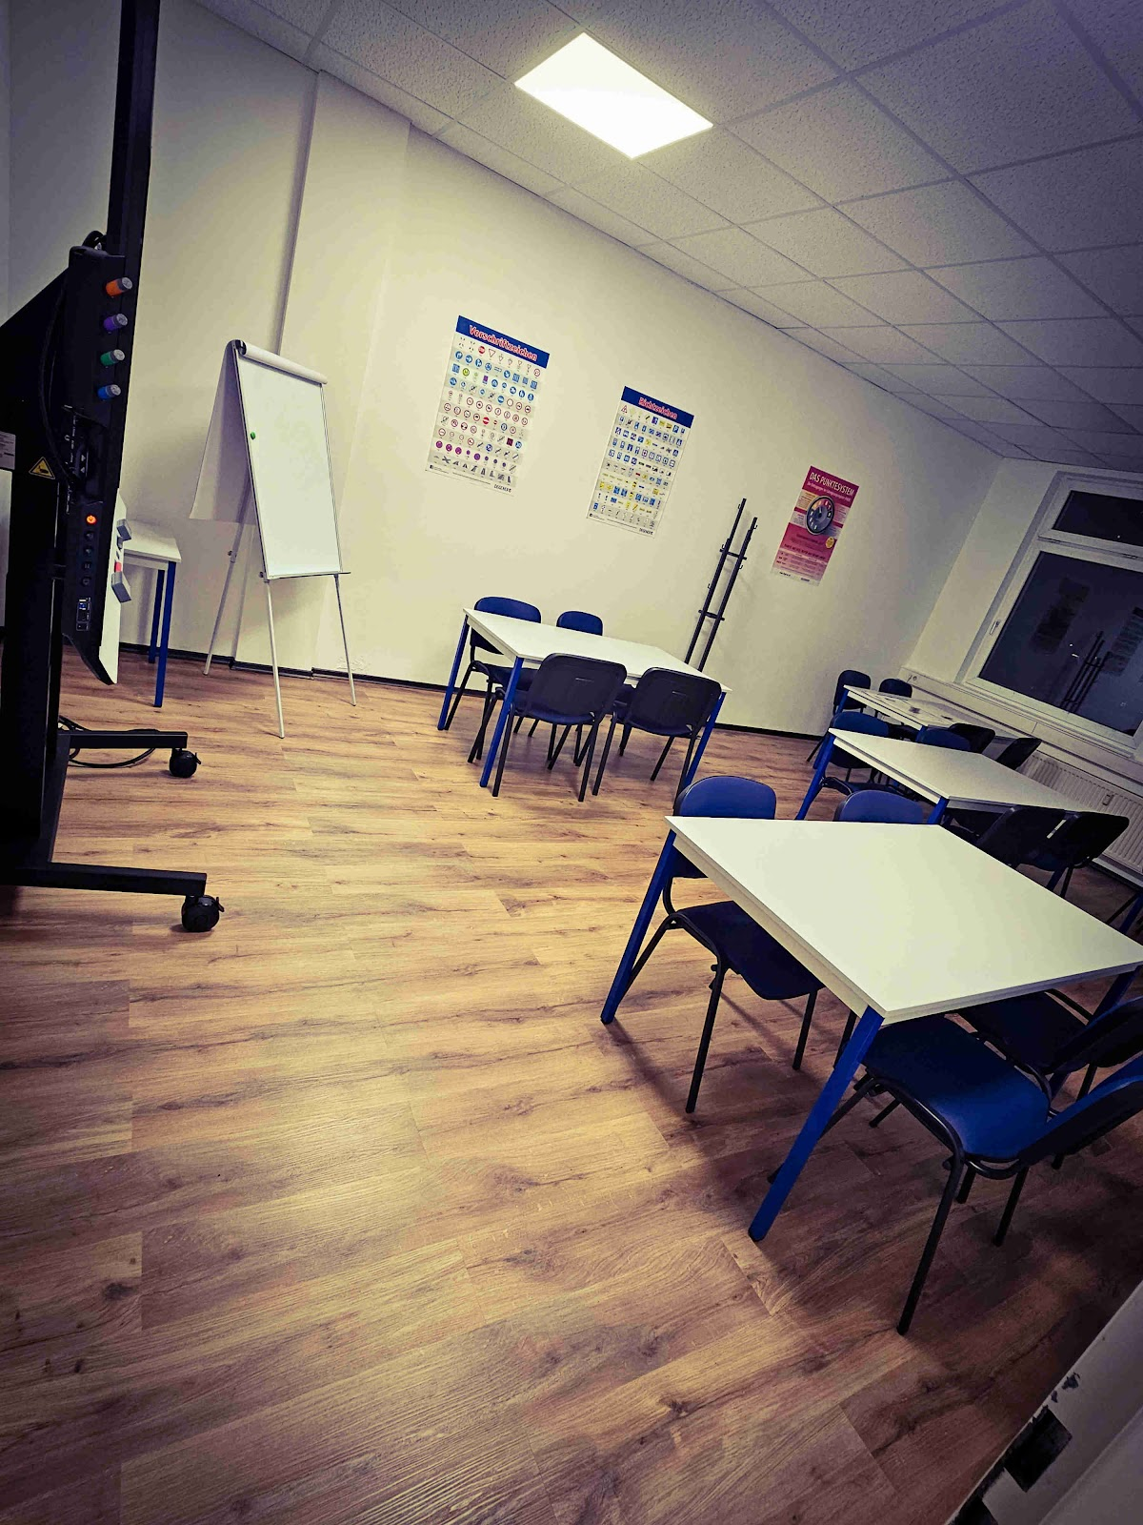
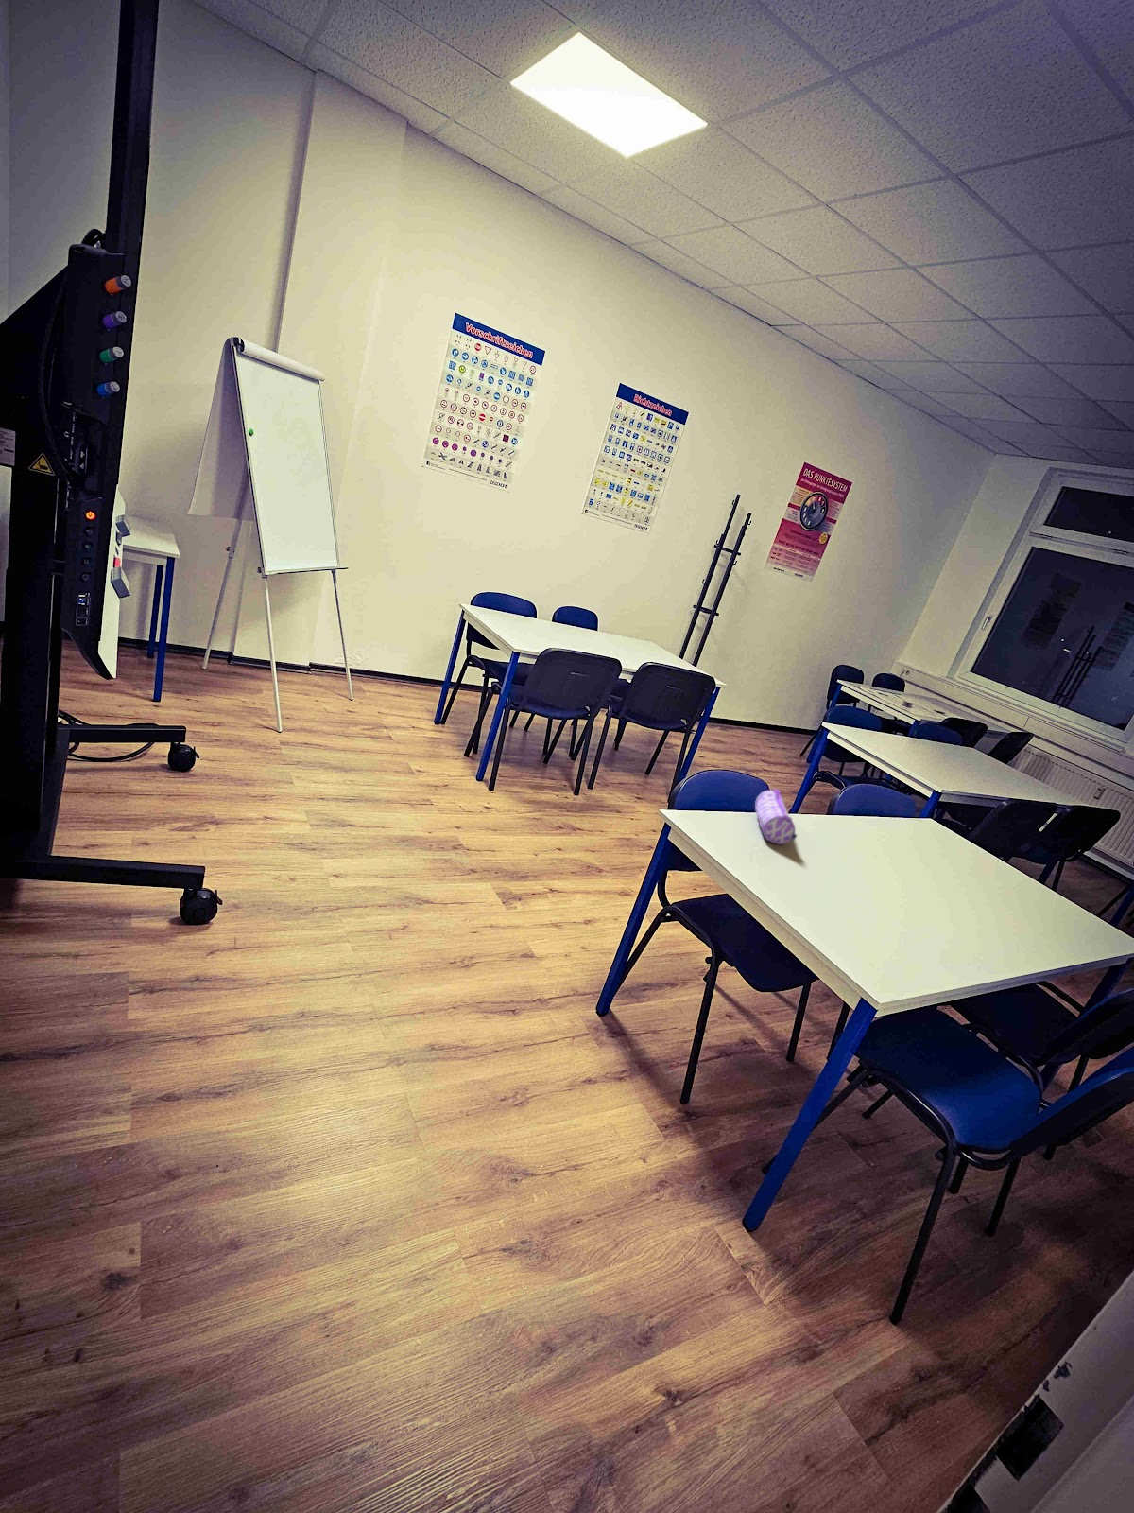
+ pencil case [754,787,798,846]
